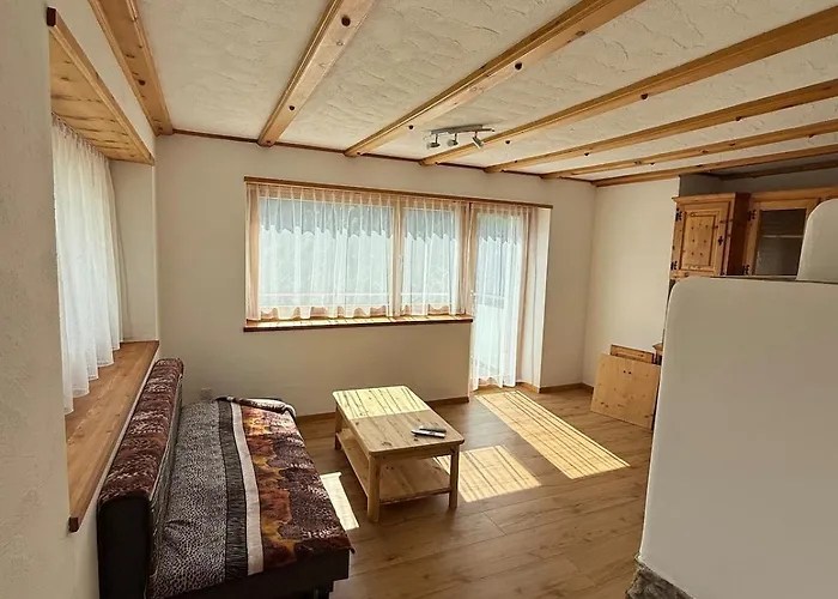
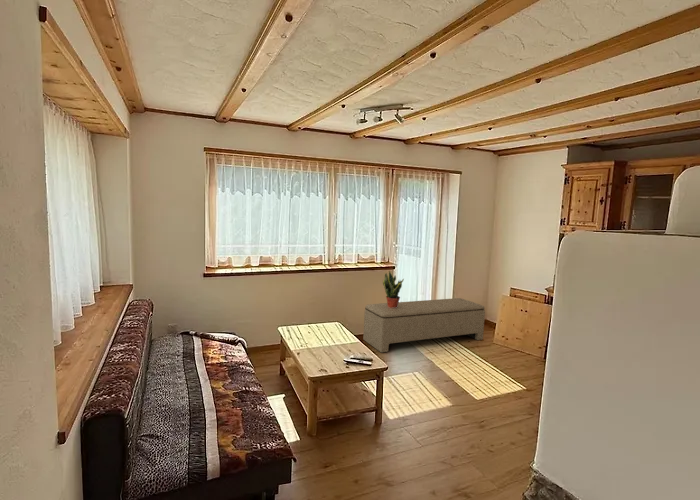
+ bench [362,297,486,353]
+ potted plant [382,269,405,308]
